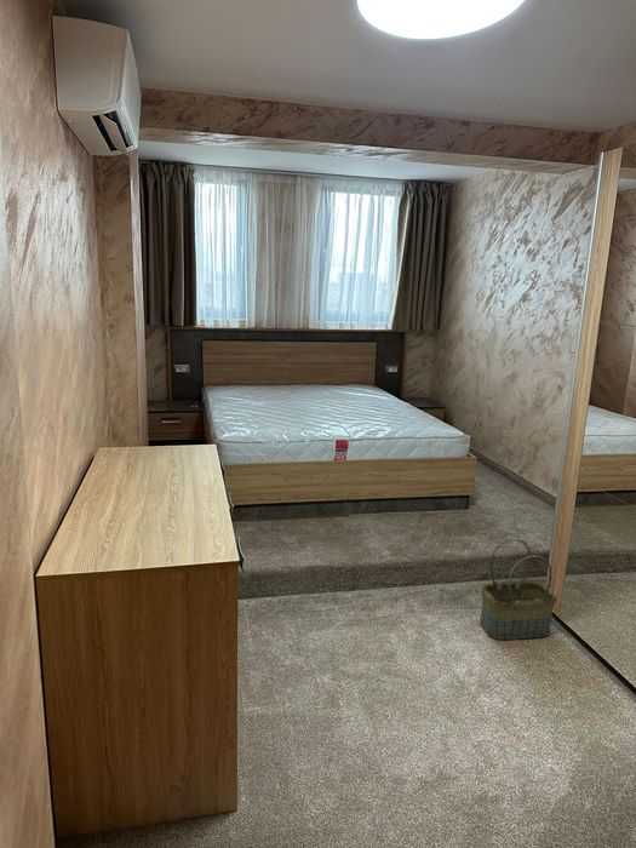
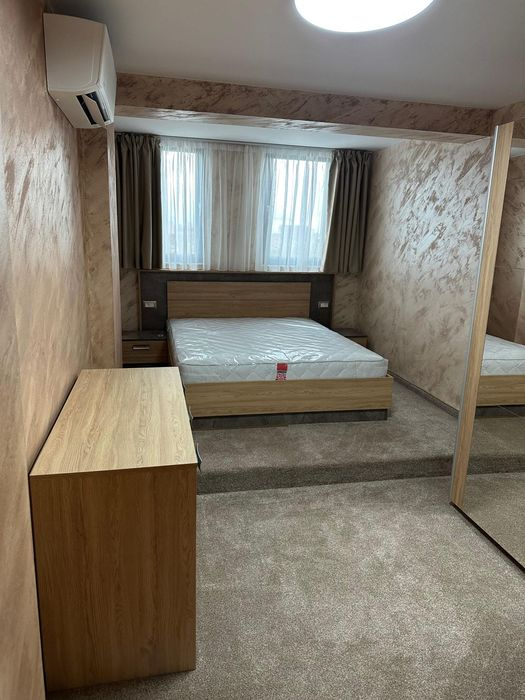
- basket [479,538,558,641]
